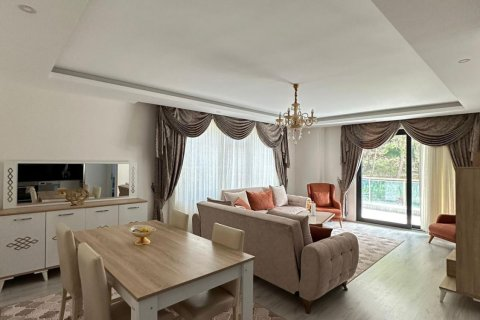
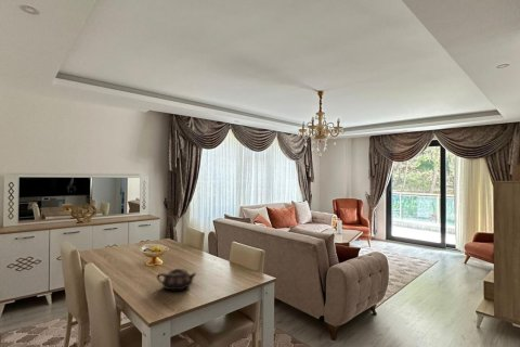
+ teapot [156,268,197,291]
